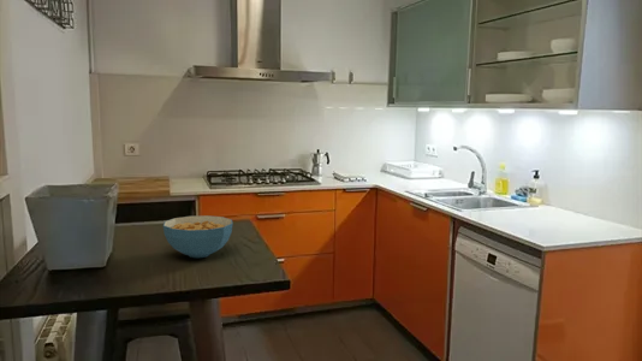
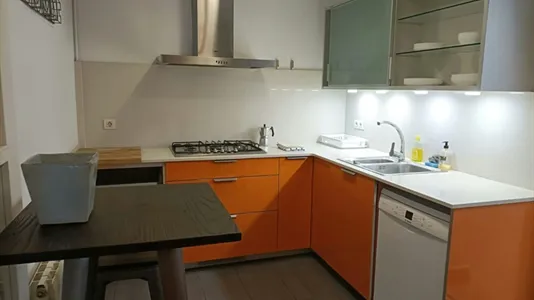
- cereal bowl [162,214,233,259]
